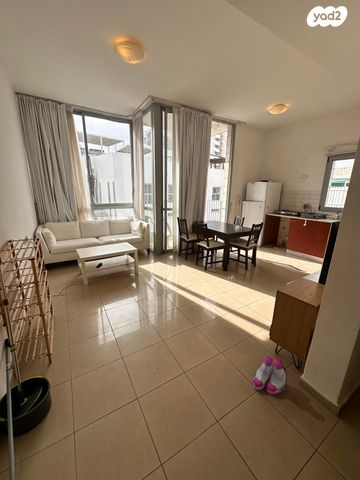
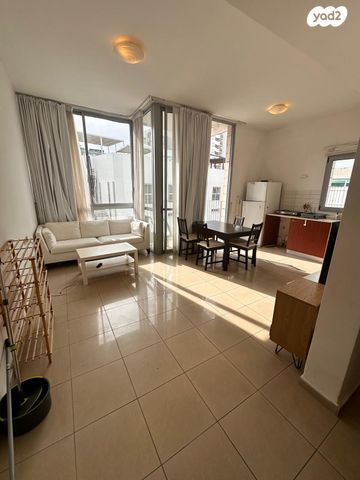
- boots [252,355,288,395]
